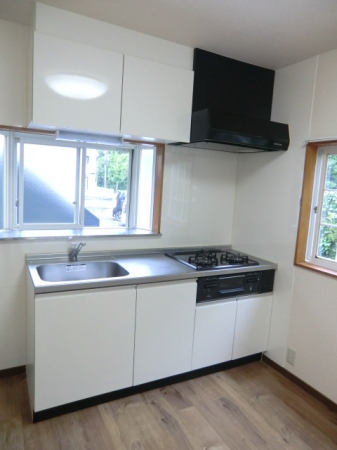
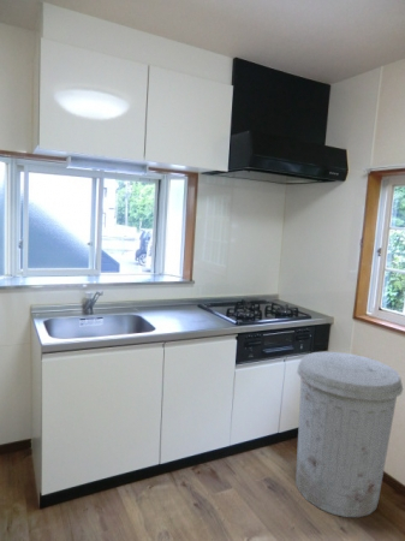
+ trash can [294,351,404,518]
